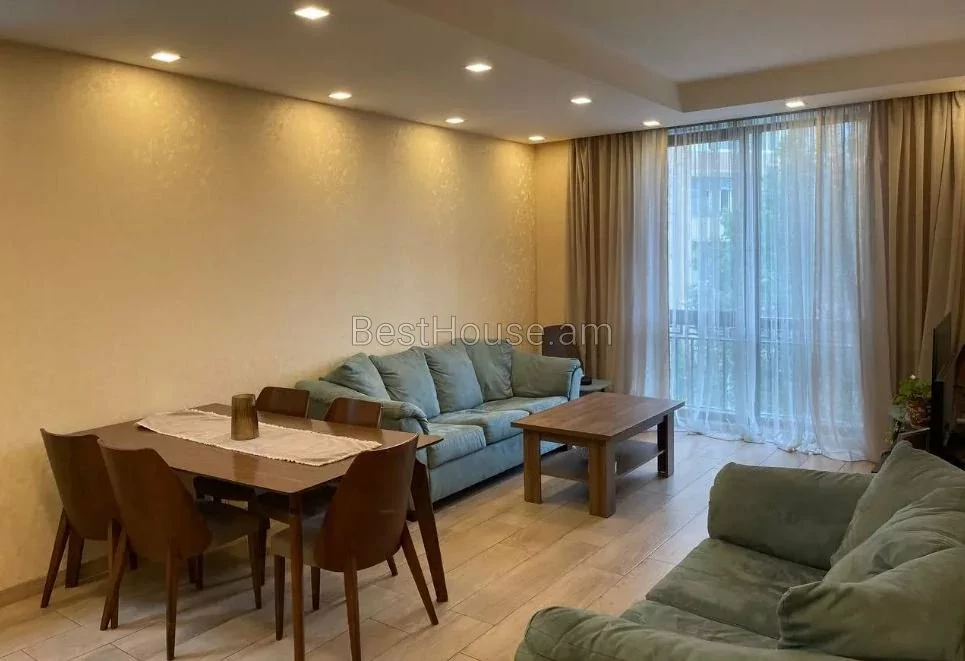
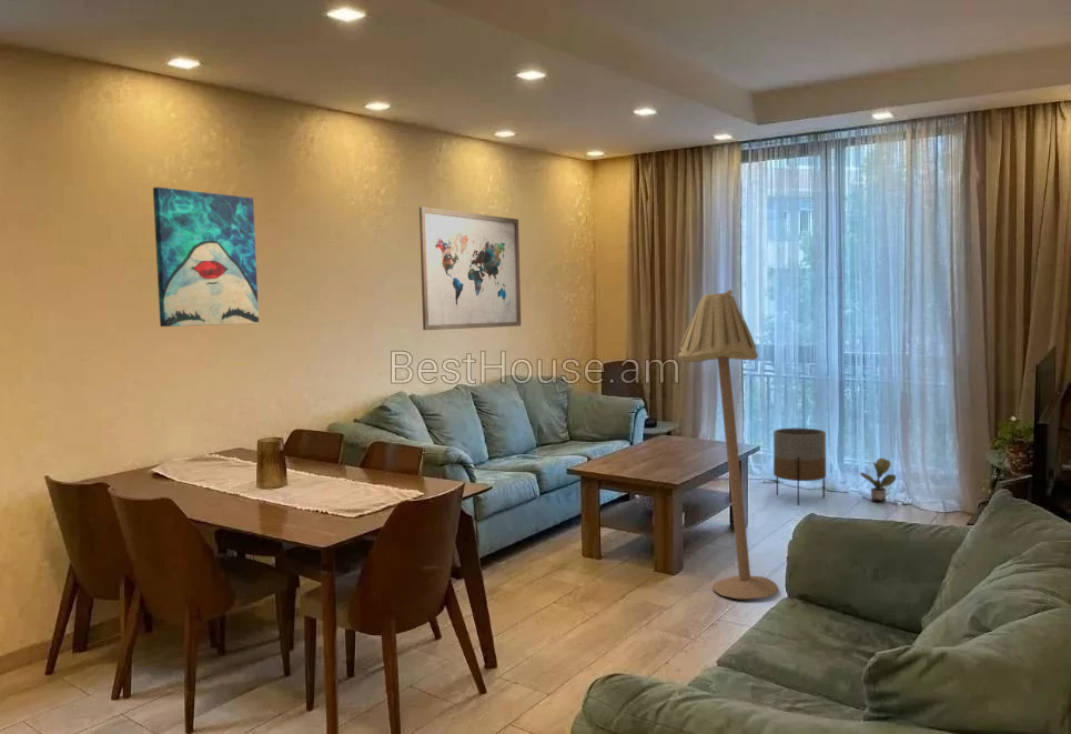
+ floor lamp [677,289,779,600]
+ potted plant [858,458,897,502]
+ wall art [152,187,260,328]
+ wall art [418,205,522,331]
+ planter [772,428,827,506]
